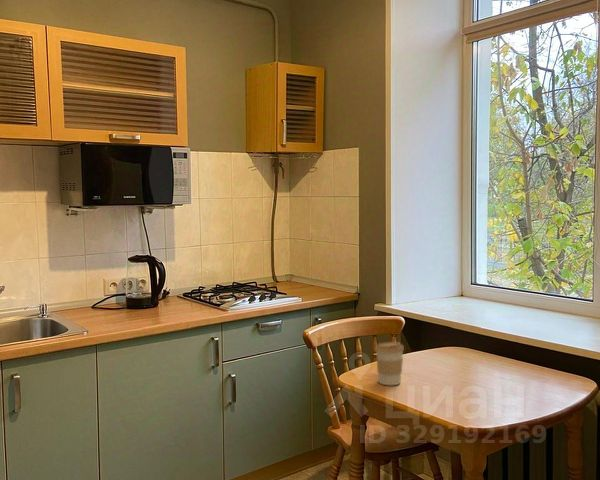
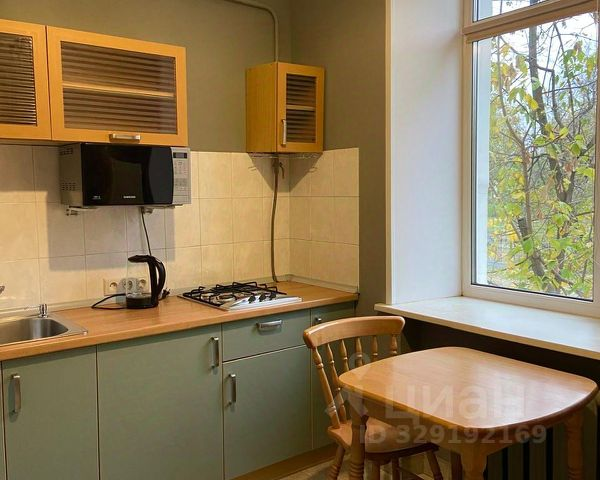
- coffee cup [374,341,405,386]
